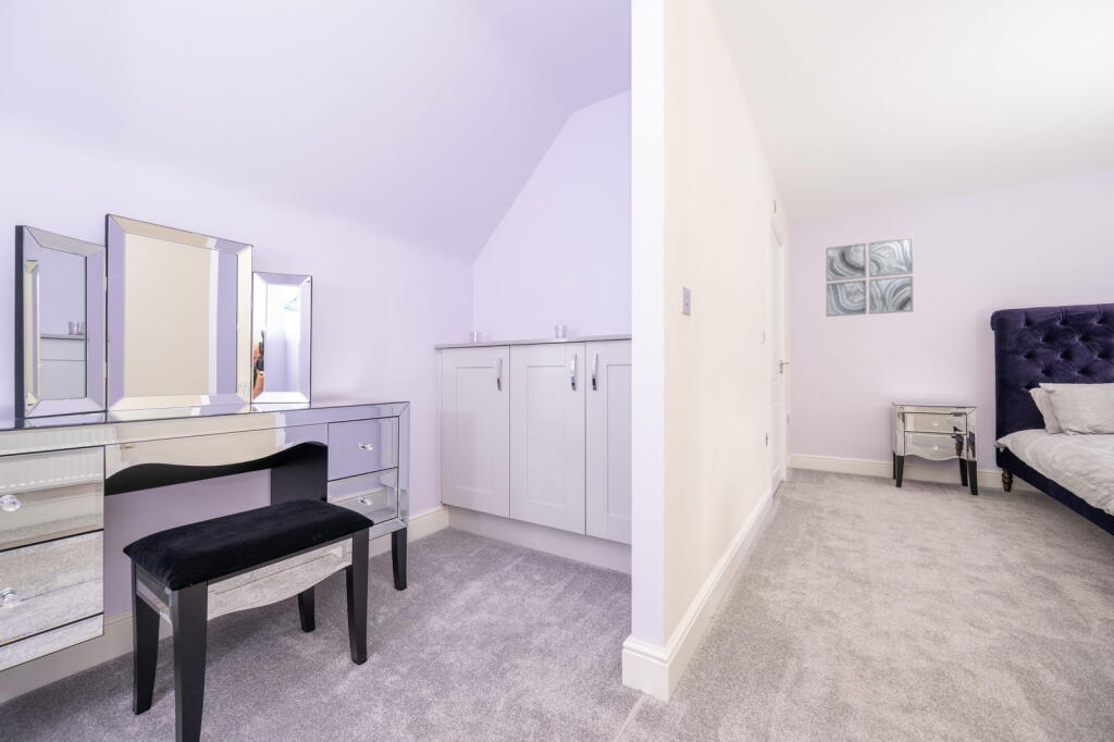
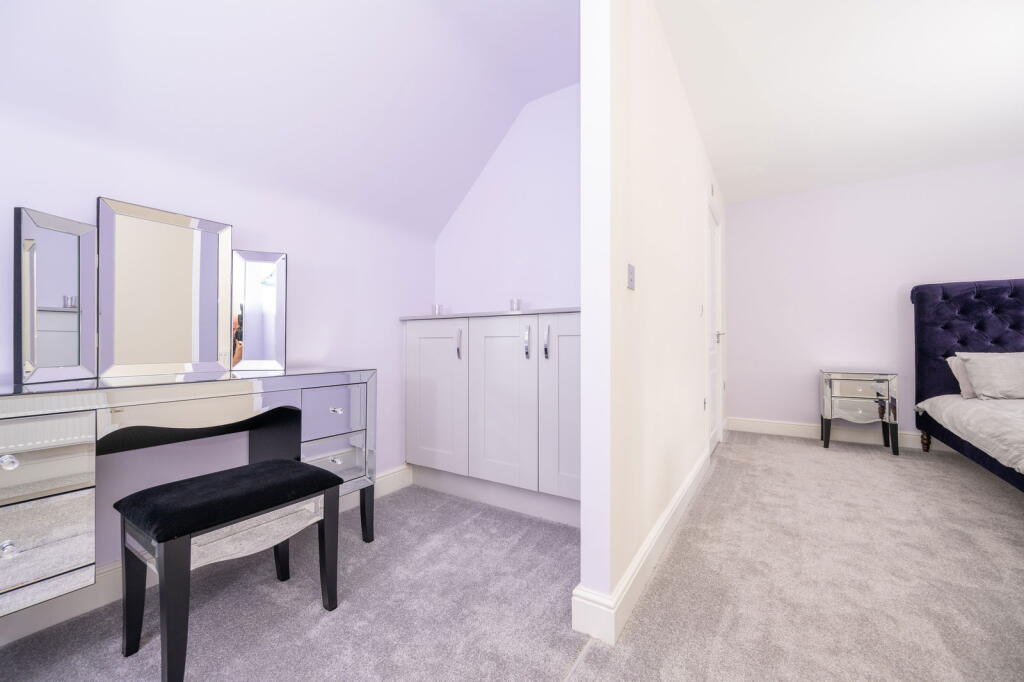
- wall art [825,236,914,318]
